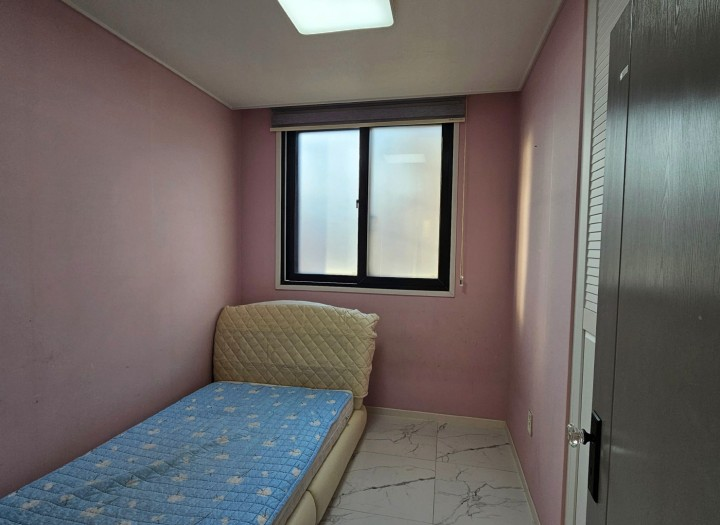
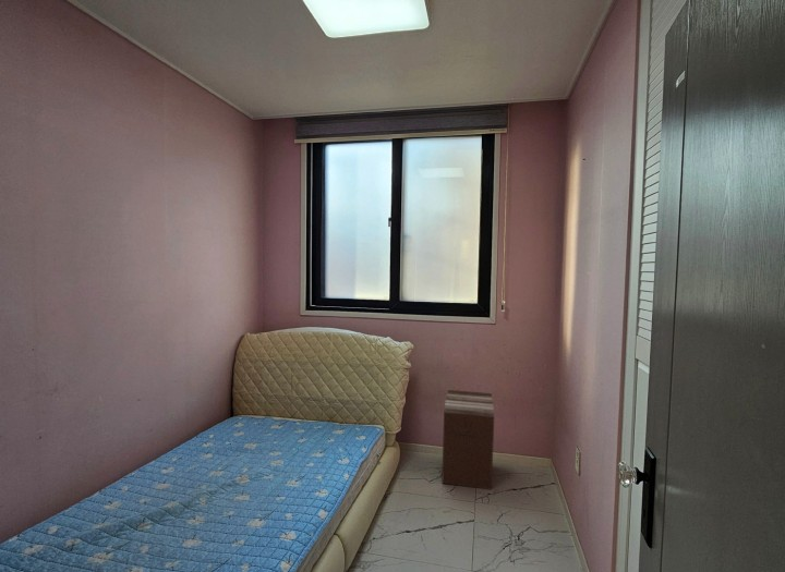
+ nightstand [440,389,495,490]
